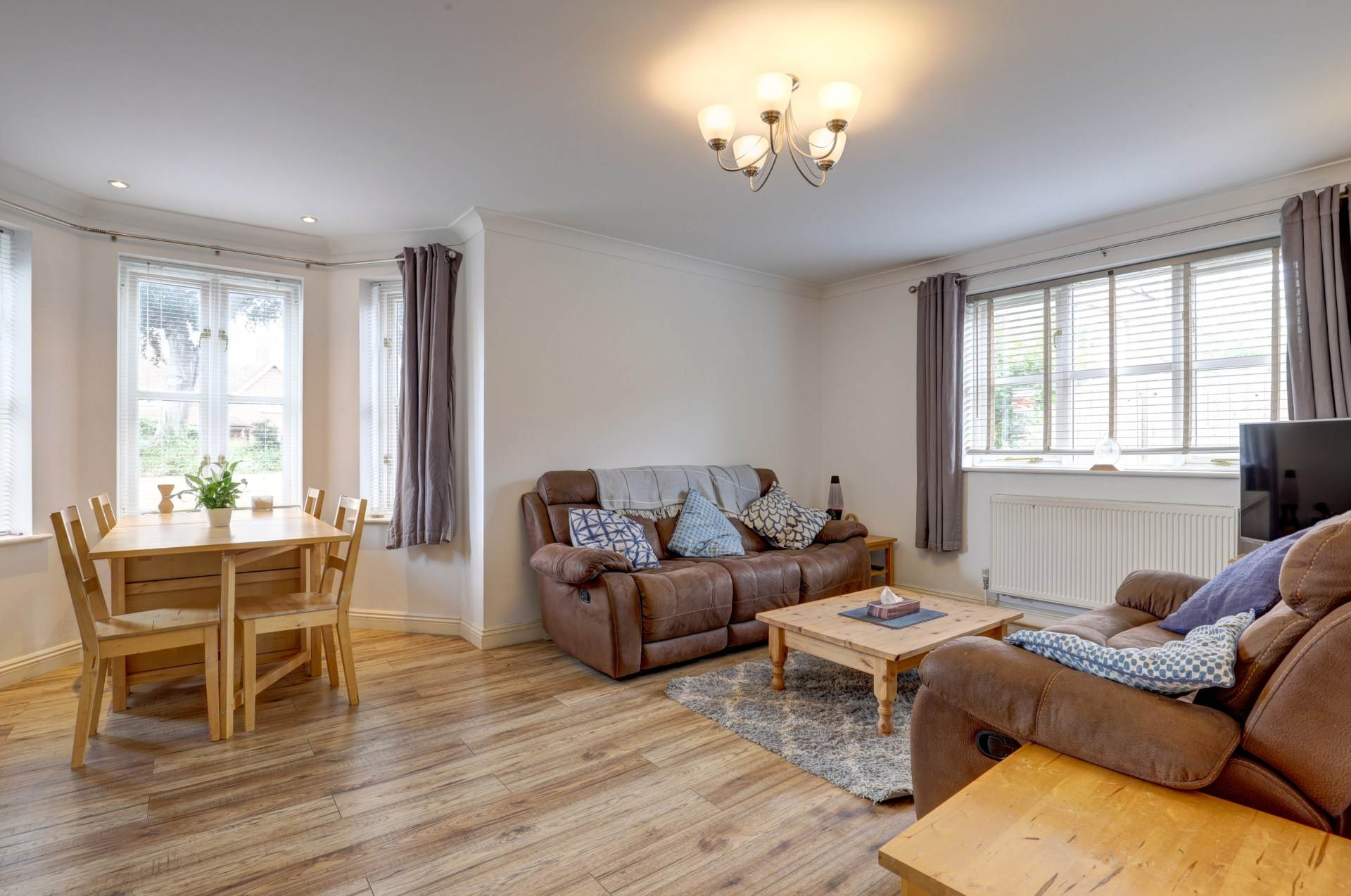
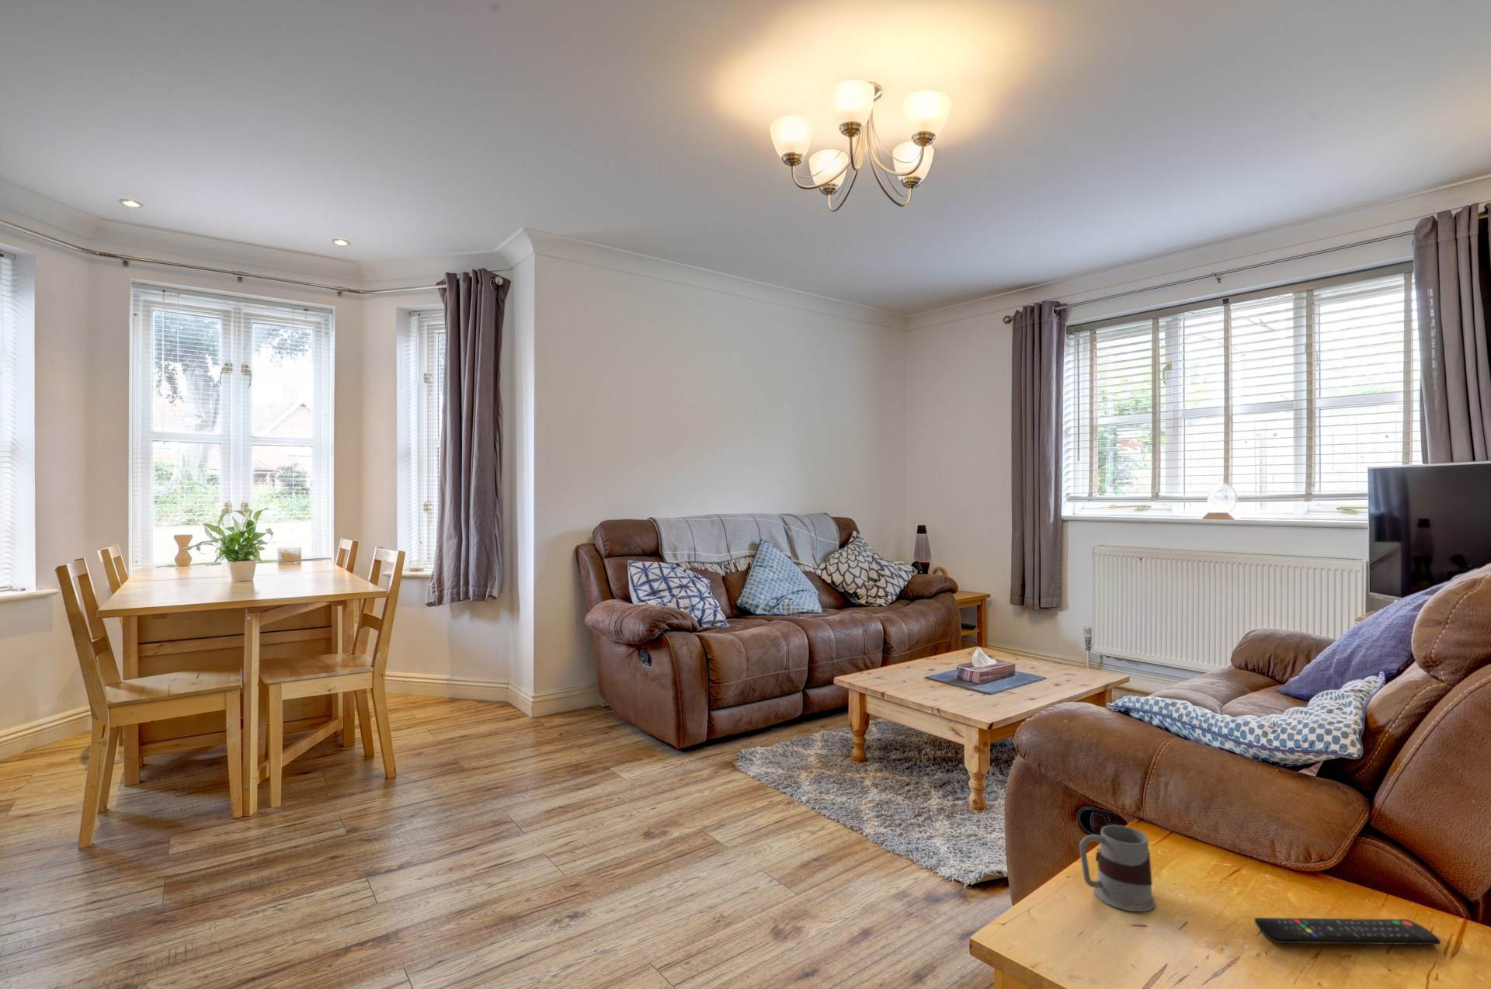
+ remote control [1254,917,1441,946]
+ mug [1078,825,1157,912]
